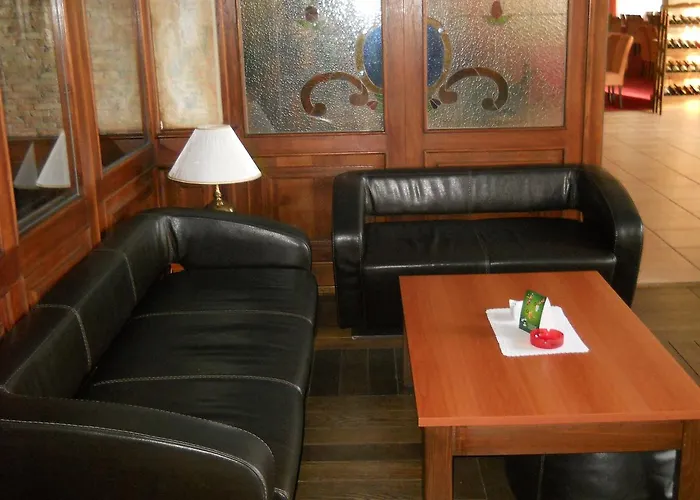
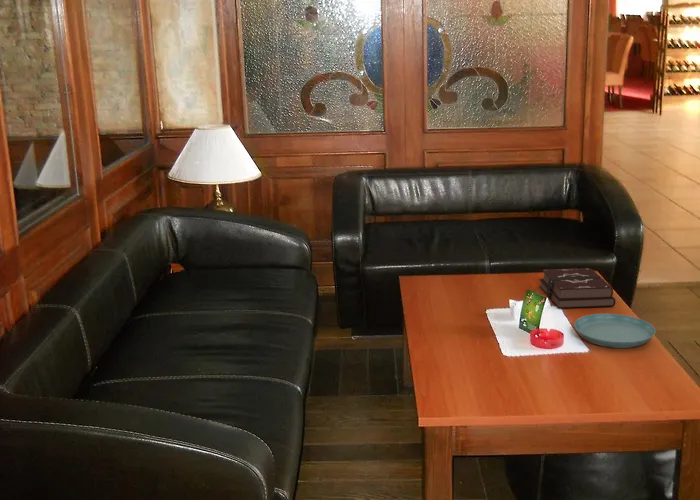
+ saucer [573,313,656,349]
+ hardback book [538,267,616,309]
